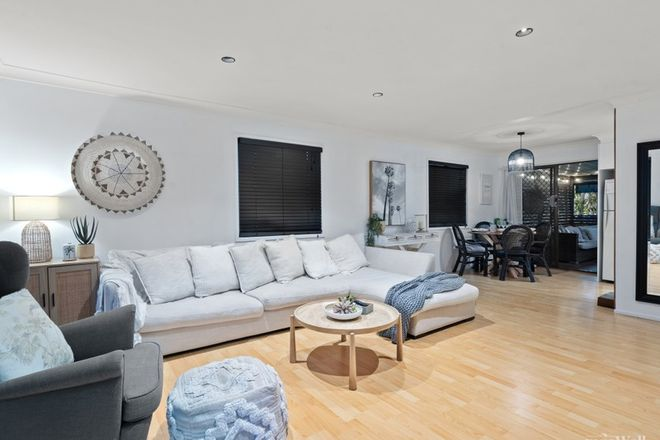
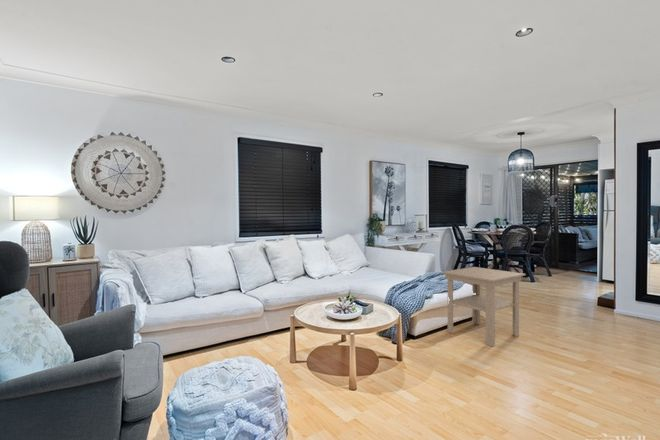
+ side table [441,266,527,347]
